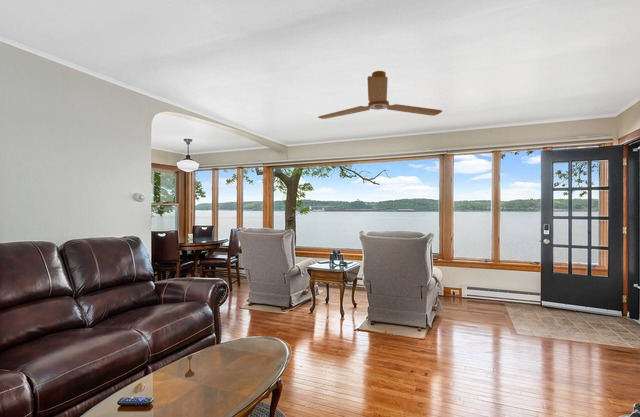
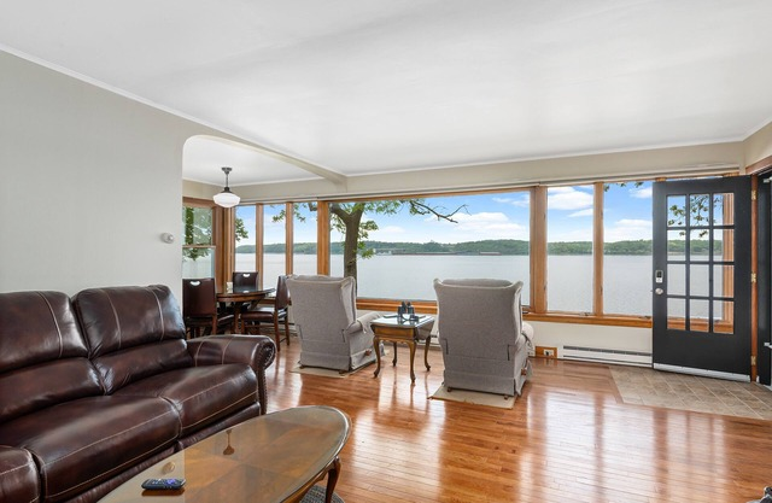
- ceiling fan [317,70,443,120]
